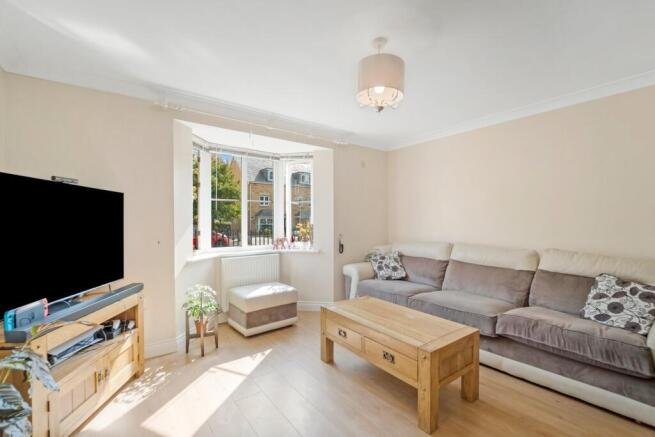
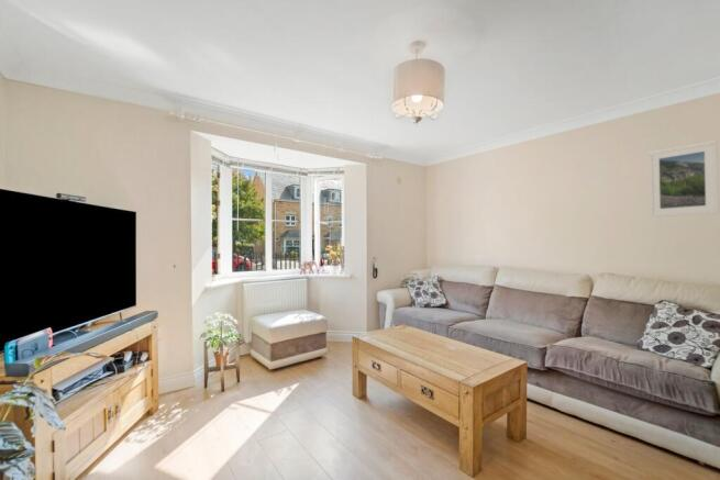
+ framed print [647,139,720,219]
